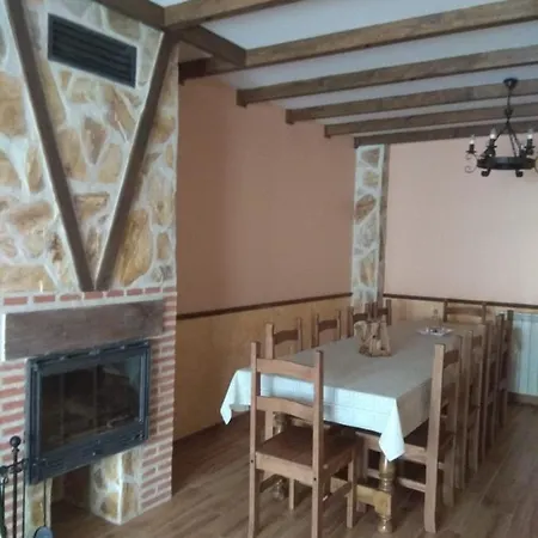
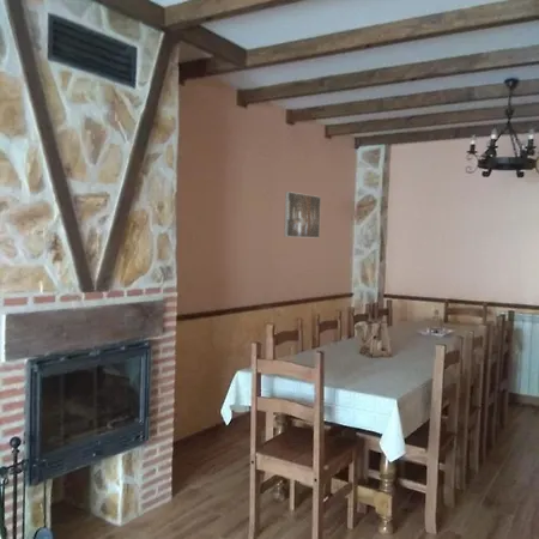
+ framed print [283,190,322,240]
